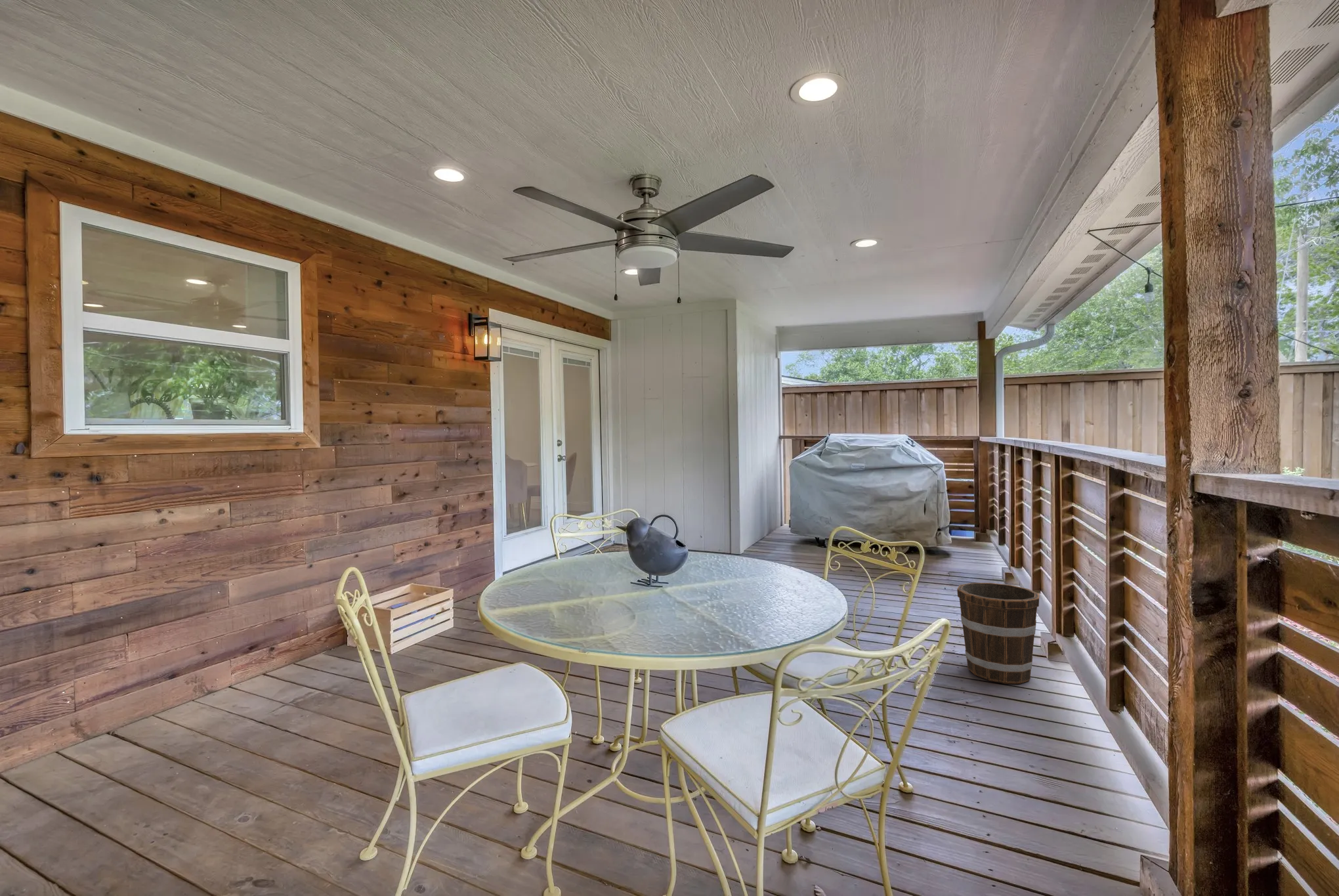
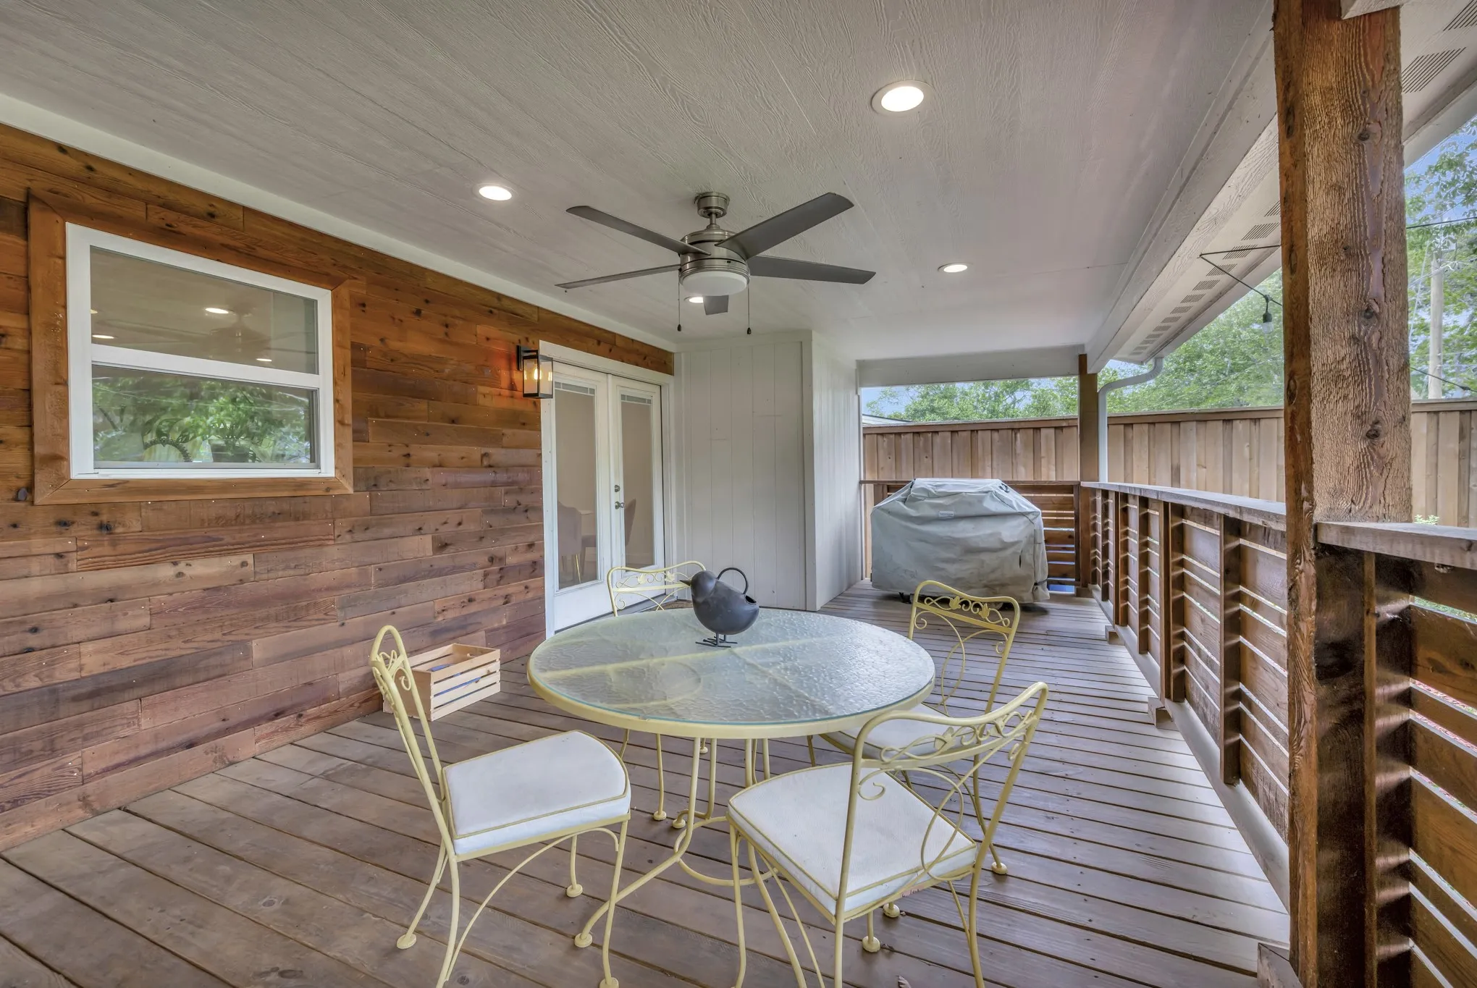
- bucket [956,582,1040,684]
